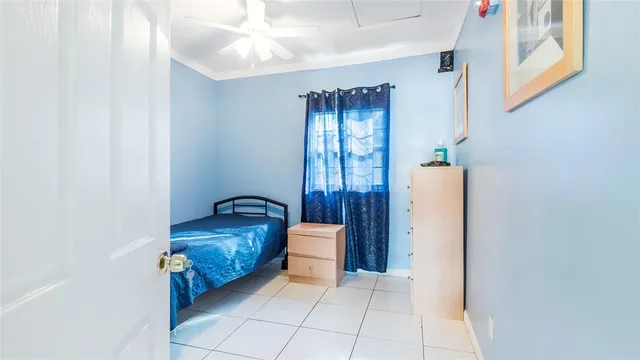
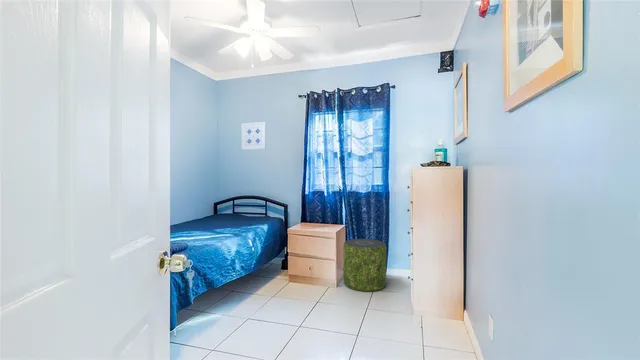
+ pouf [342,238,387,292]
+ wall art [241,121,267,151]
